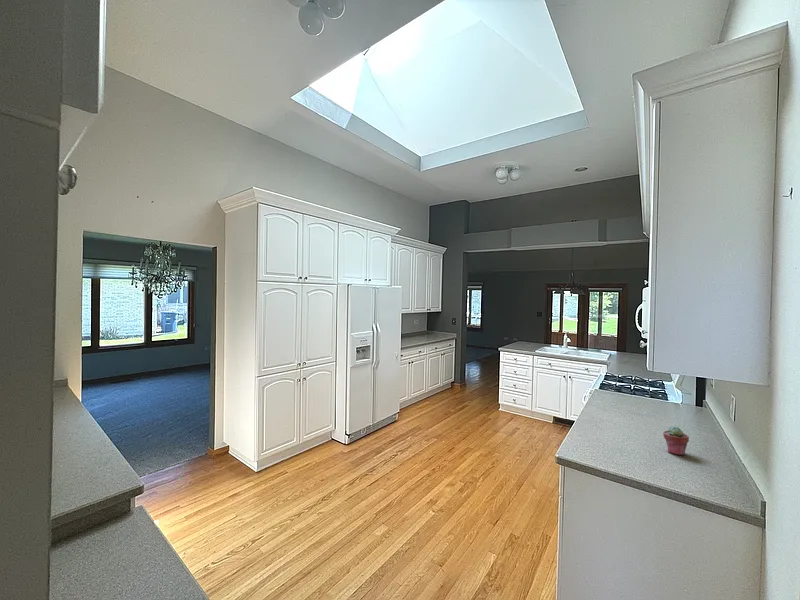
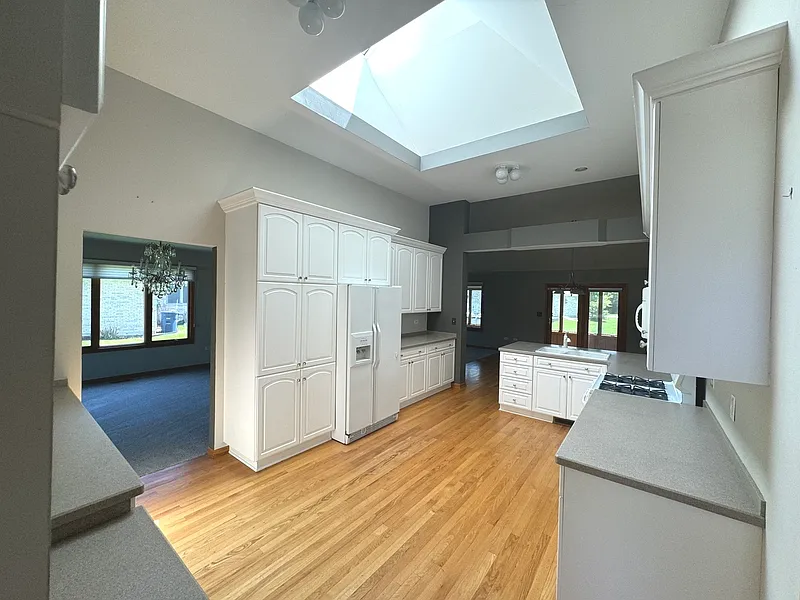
- potted succulent [662,425,690,456]
